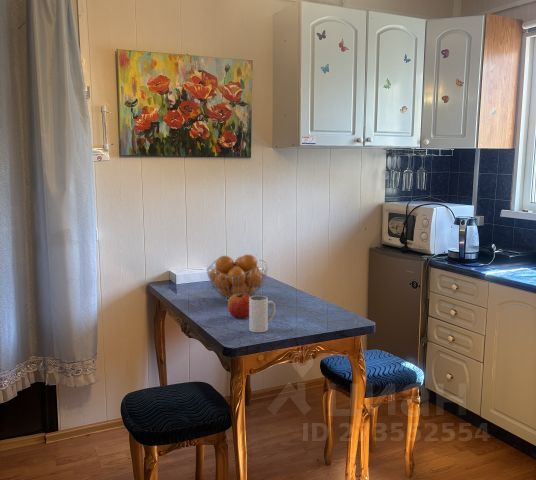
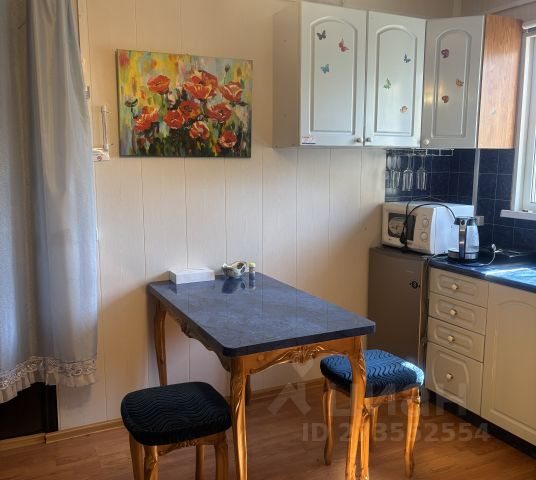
- apple [227,292,250,319]
- fruit basket [206,253,269,302]
- mug [248,295,276,333]
